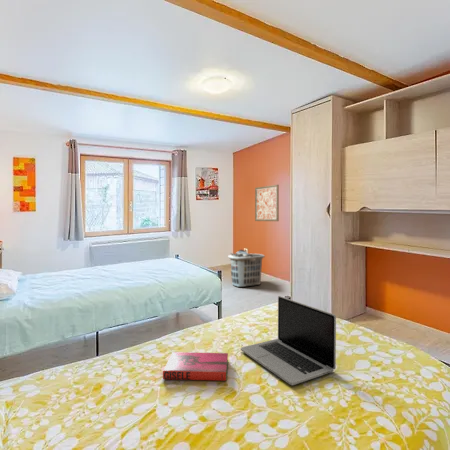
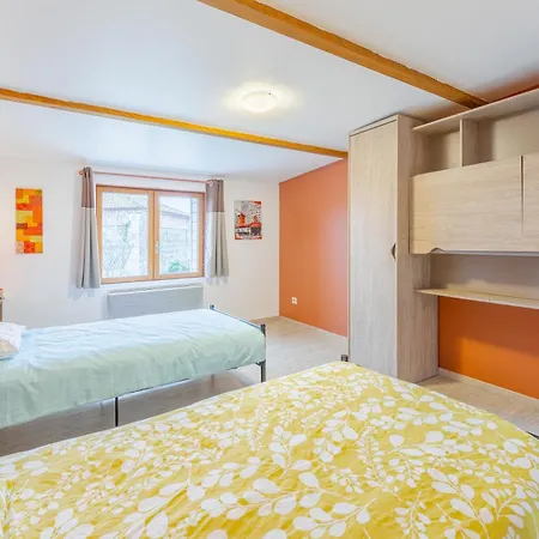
- hardback book [162,351,229,382]
- laptop [240,295,337,386]
- clothes hamper [227,249,266,288]
- wall art [254,184,280,222]
